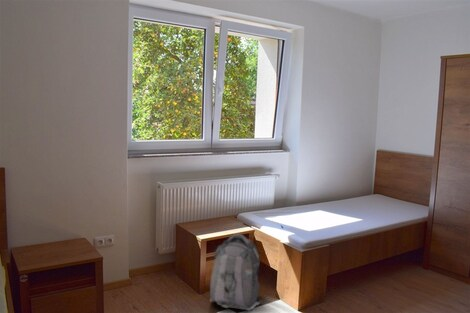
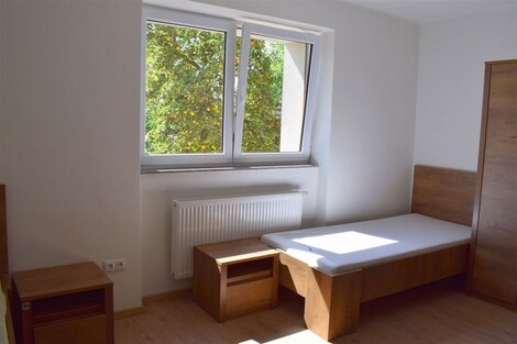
- backpack [209,233,263,311]
